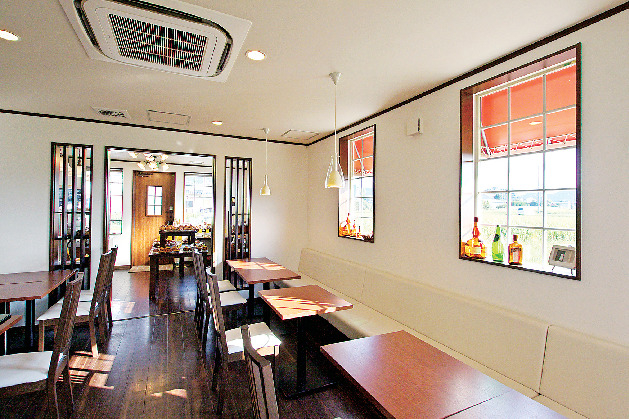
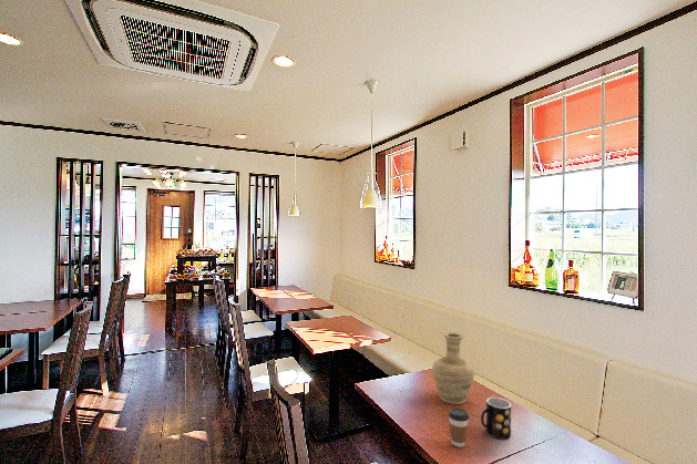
+ vase [431,331,475,405]
+ mug [480,396,512,441]
+ coffee cup [448,408,470,448]
